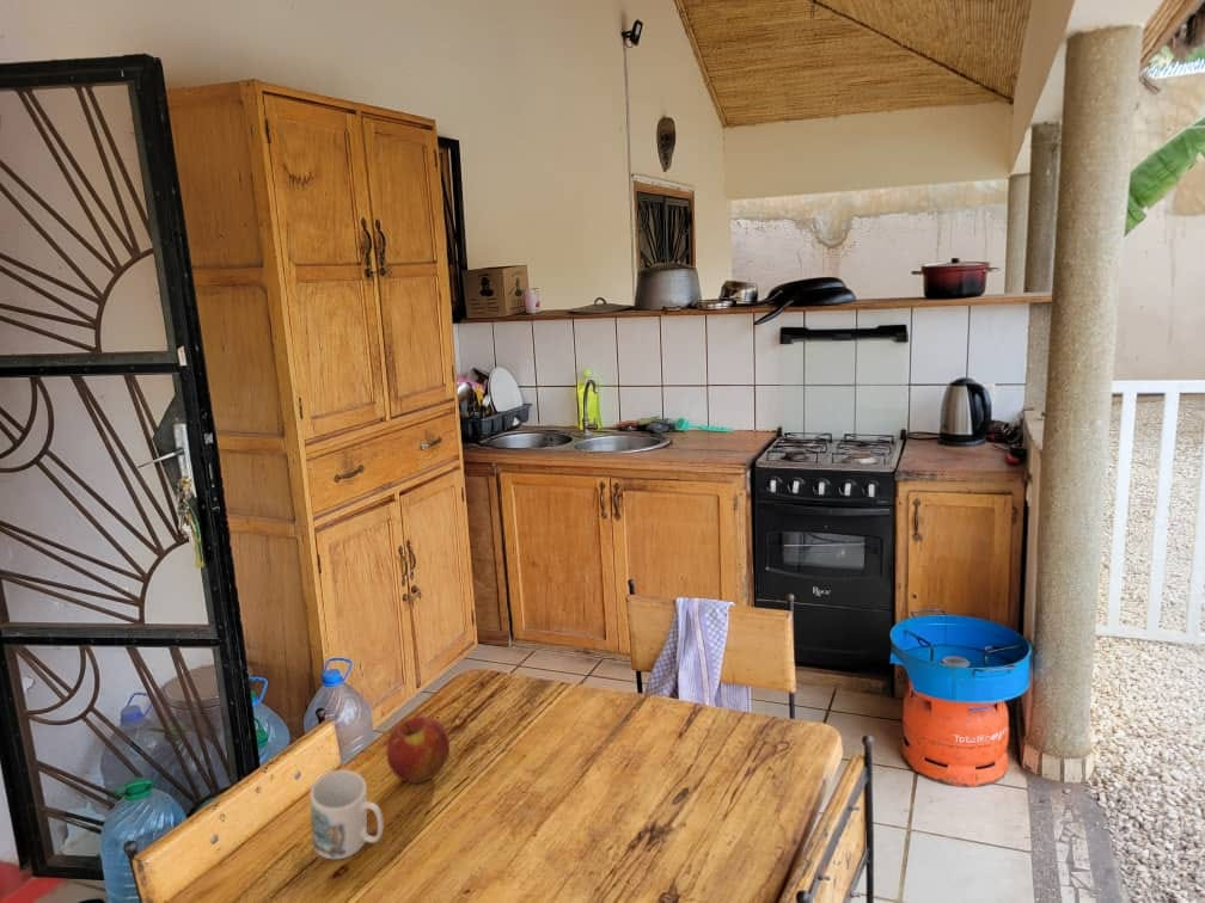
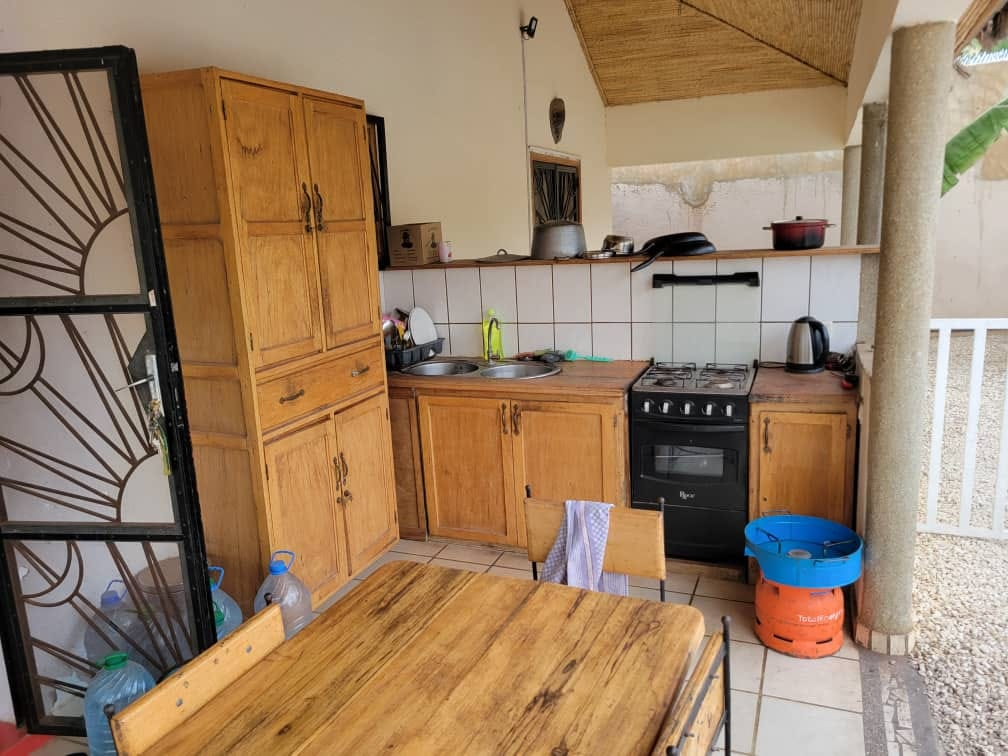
- mug [310,769,385,860]
- apple [386,715,451,785]
